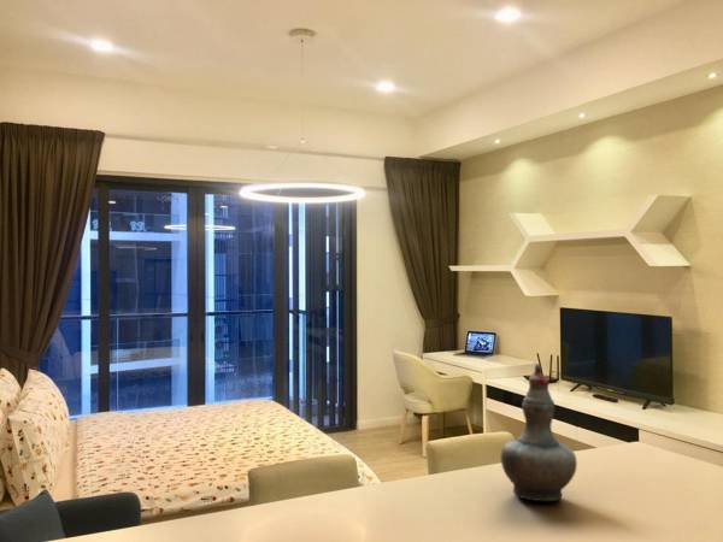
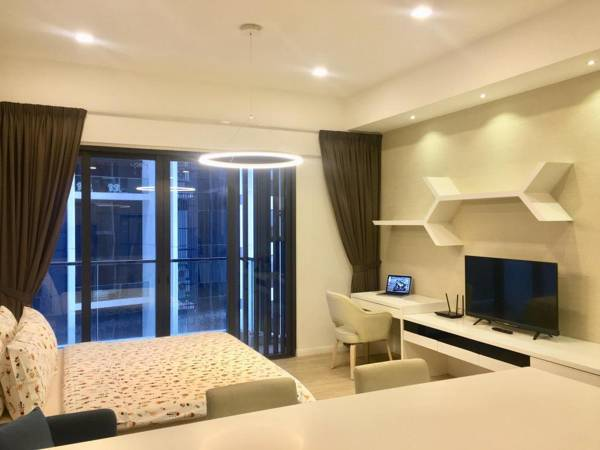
- decorative vase [499,360,578,502]
